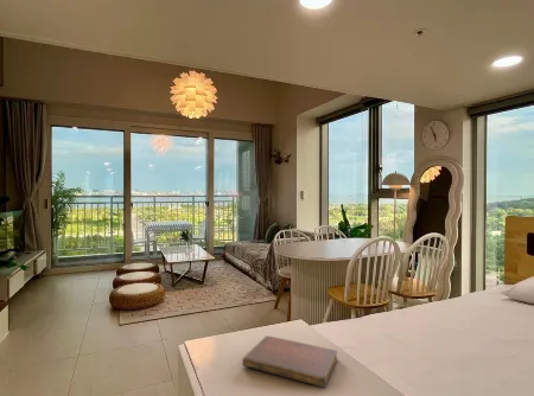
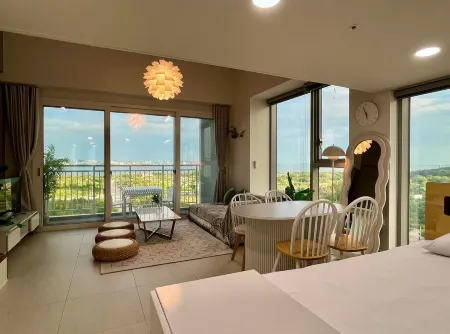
- notebook [241,334,338,389]
